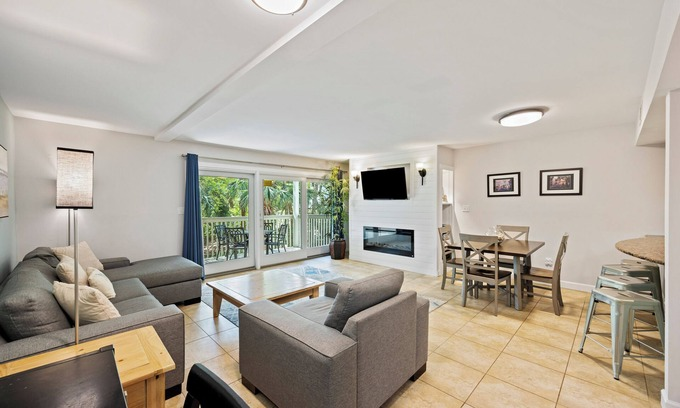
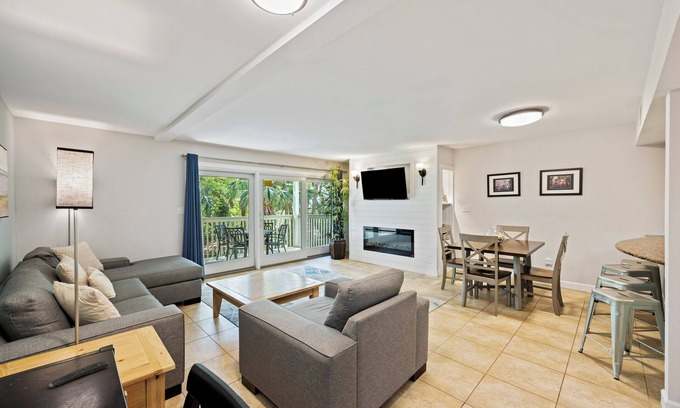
+ remote control [48,360,111,388]
